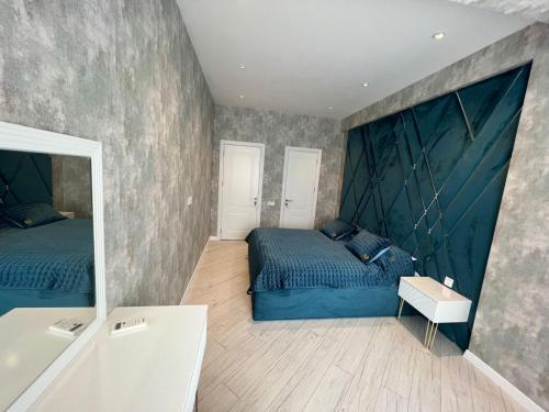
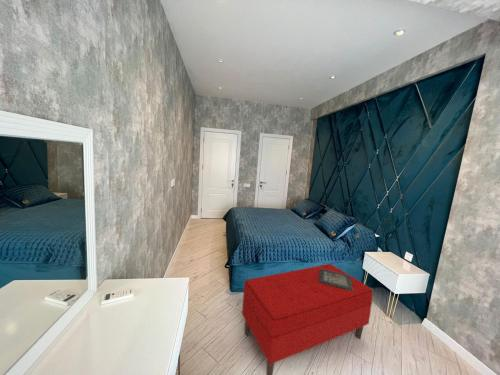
+ decorative box [319,269,353,291]
+ bench [241,263,374,375]
